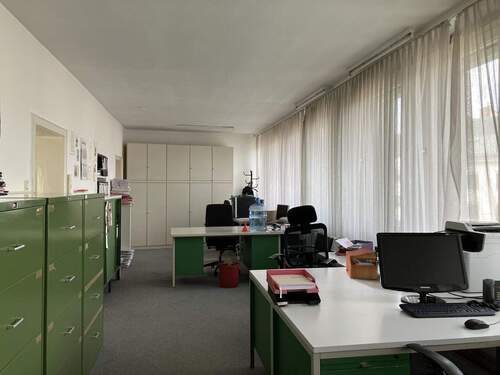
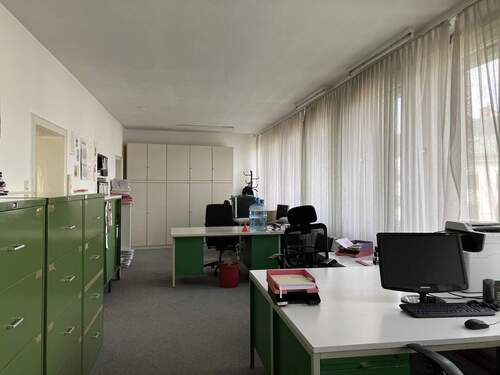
- sewing box [345,248,379,280]
